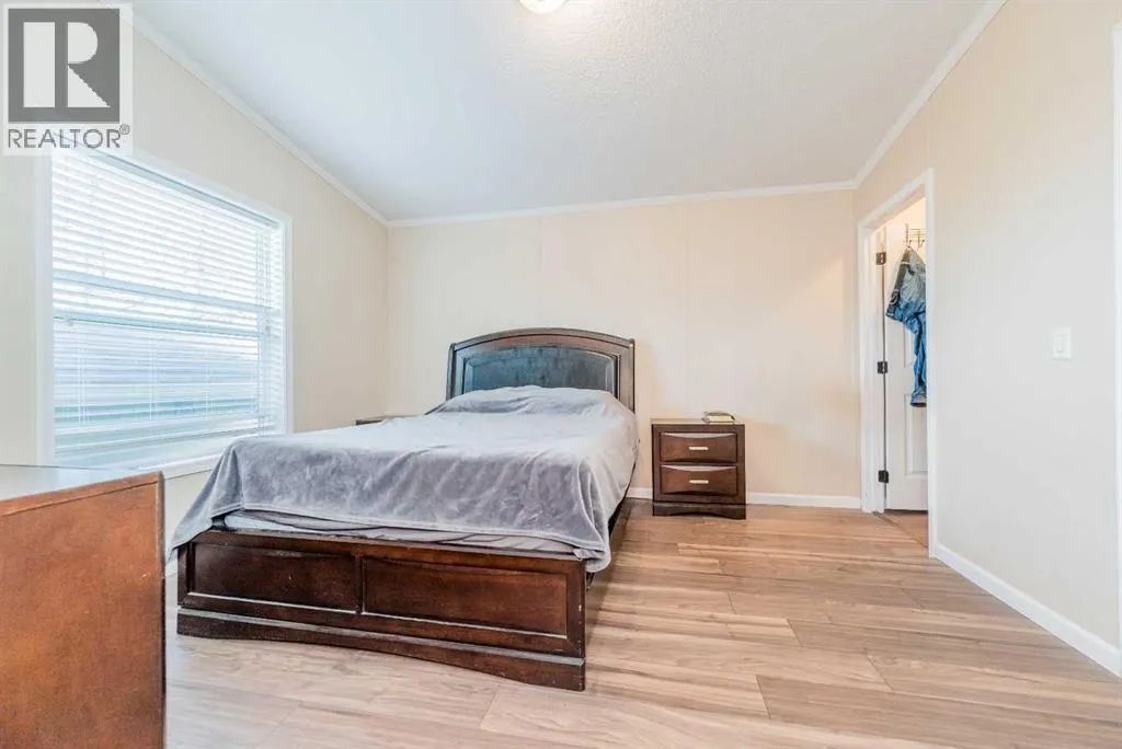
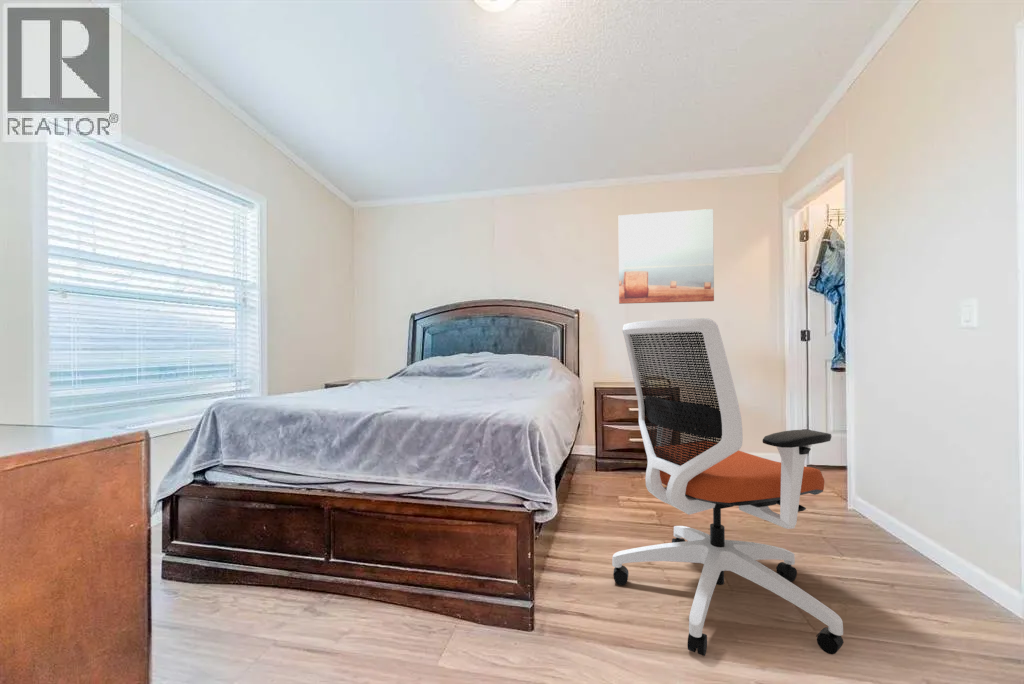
+ wall art [618,208,715,305]
+ office chair [611,317,845,657]
